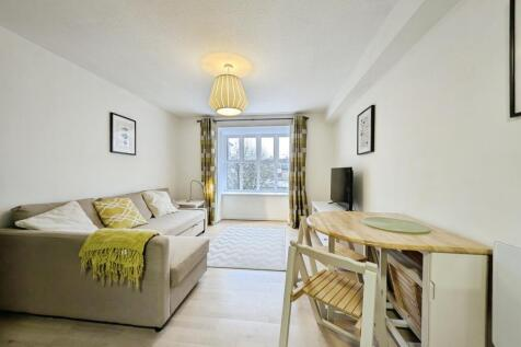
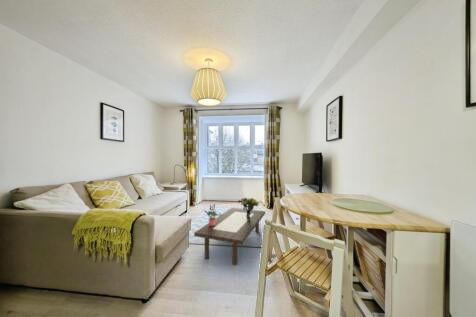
+ bouquet [237,197,260,220]
+ coffee table [193,207,266,266]
+ potted plant [203,203,223,226]
